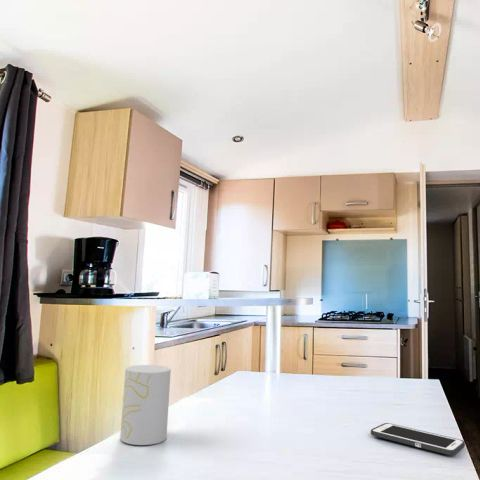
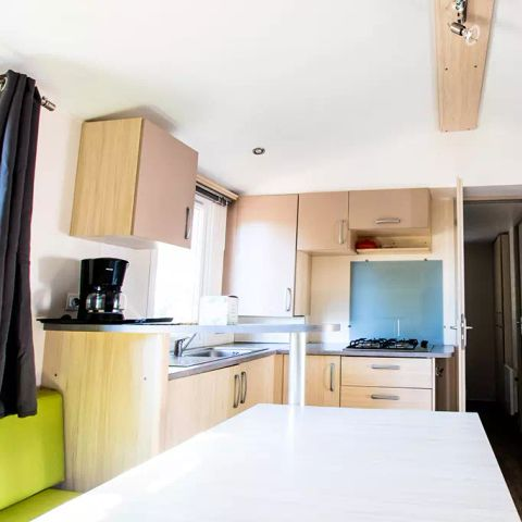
- cell phone [370,422,466,456]
- cup [119,364,172,446]
